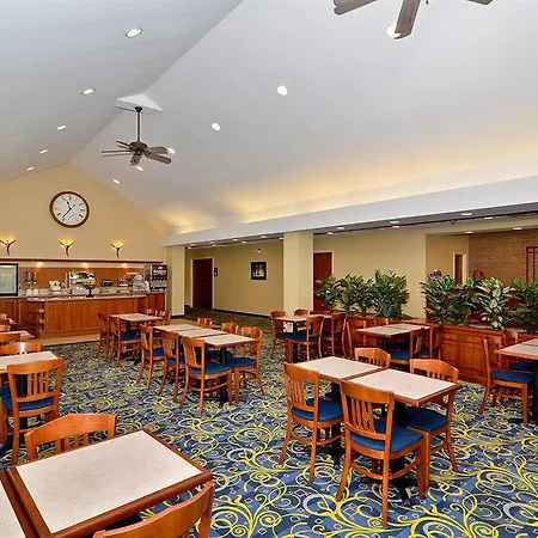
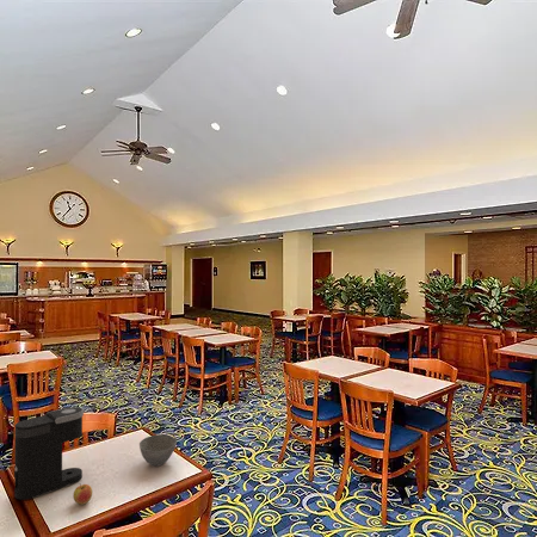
+ coffee maker [13,406,86,501]
+ bowl [138,433,178,468]
+ apple [72,483,93,506]
